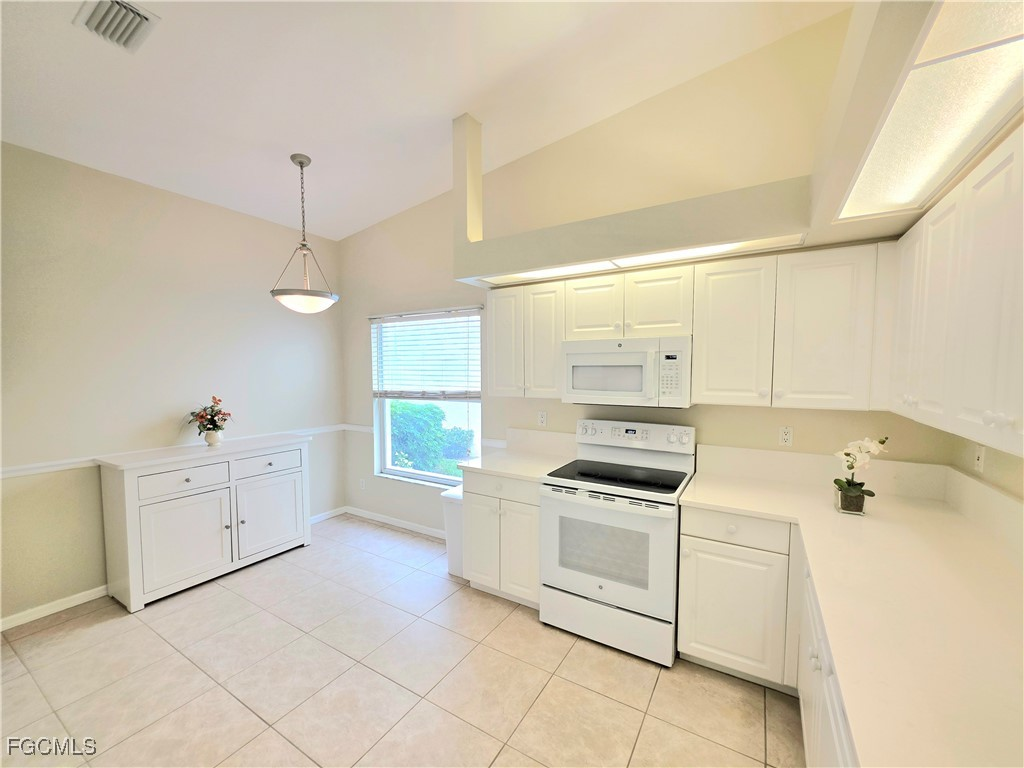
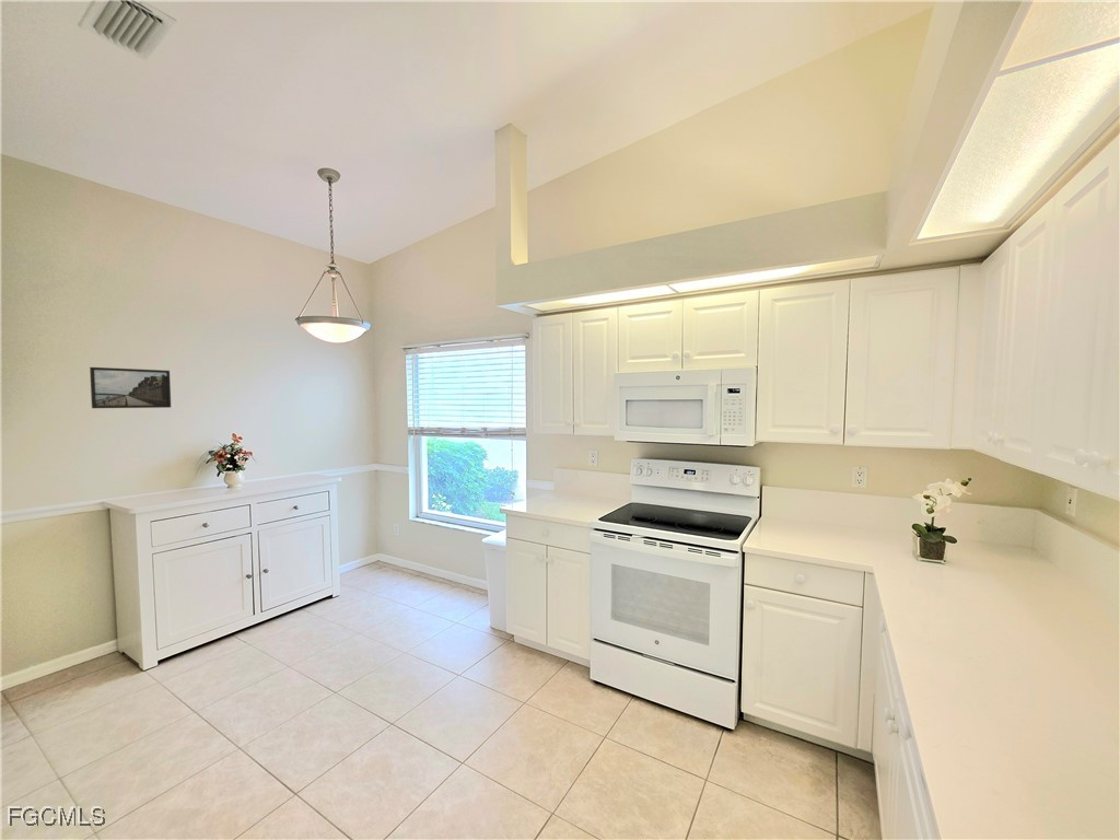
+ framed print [89,366,172,409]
